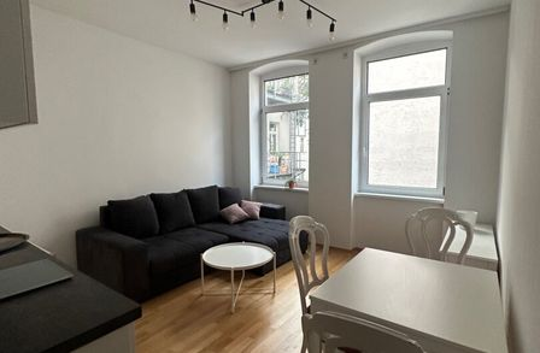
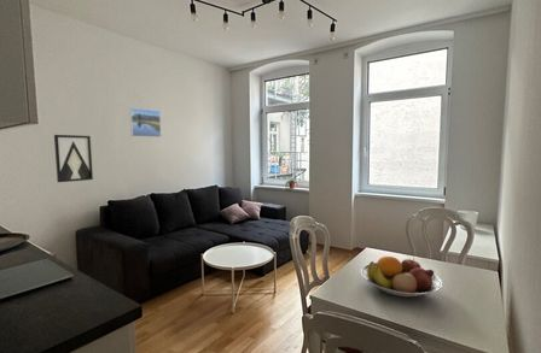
+ fruit bowl [360,255,443,298]
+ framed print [128,106,162,139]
+ wall art [53,134,94,183]
